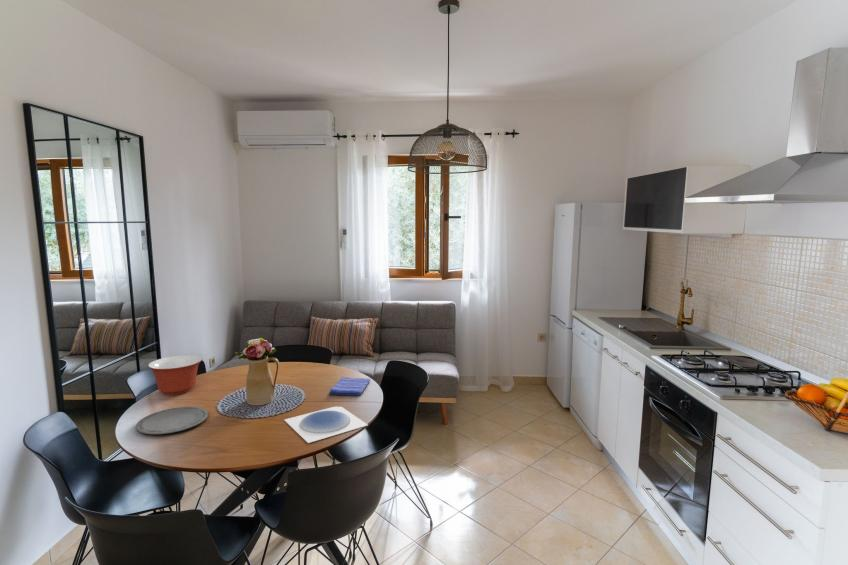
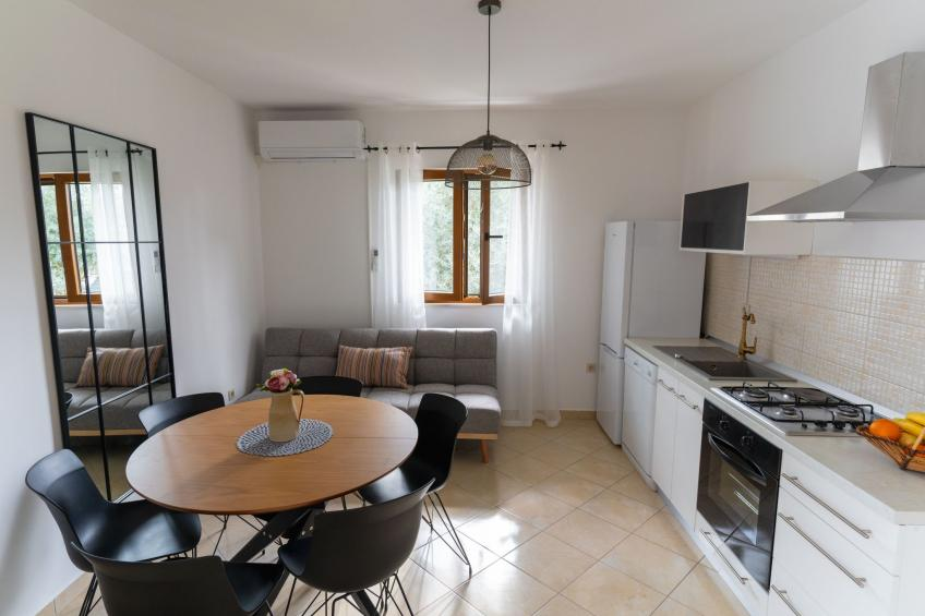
- dish towel [328,376,371,396]
- plate [283,406,369,444]
- plate [135,406,209,435]
- mixing bowl [147,354,203,396]
